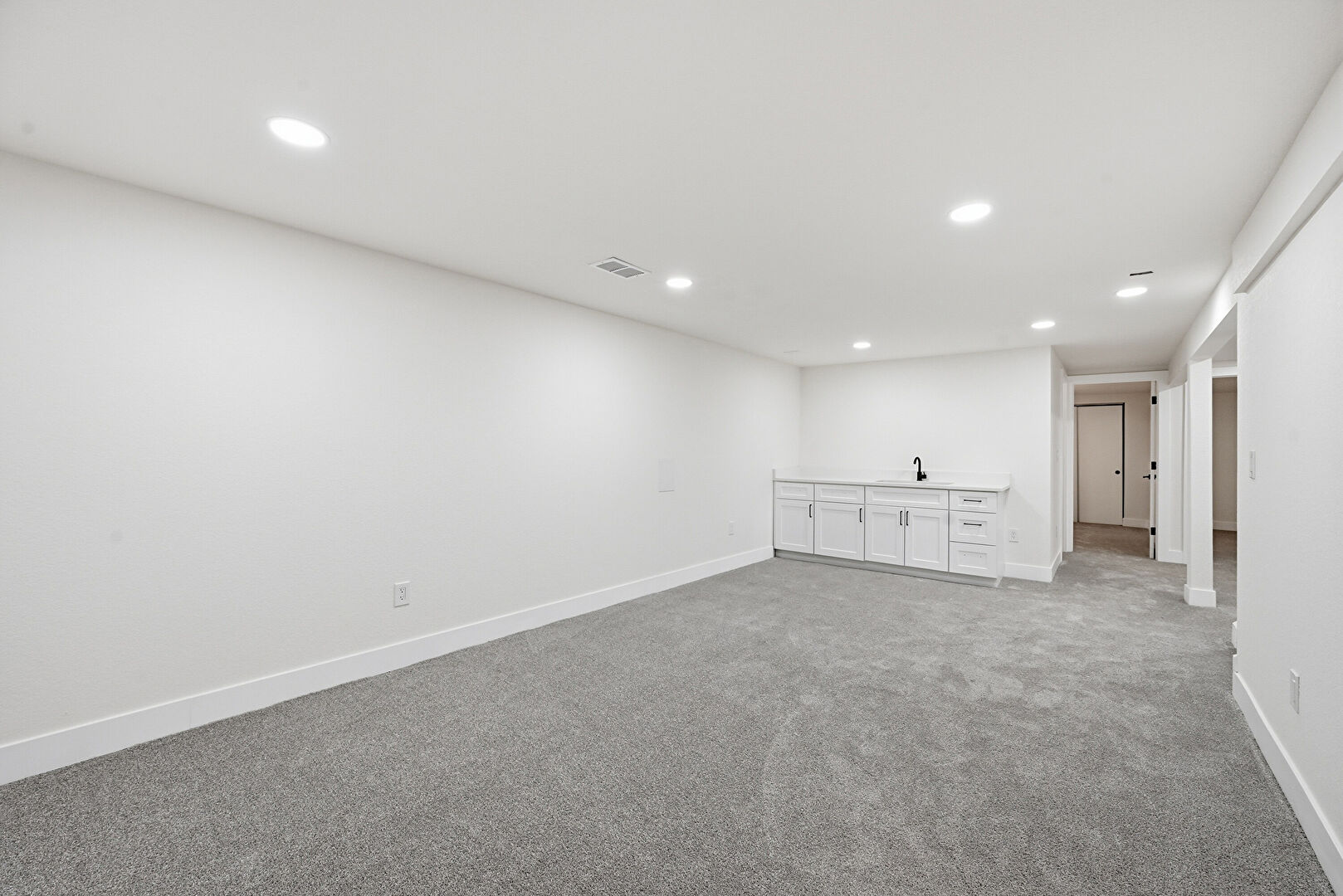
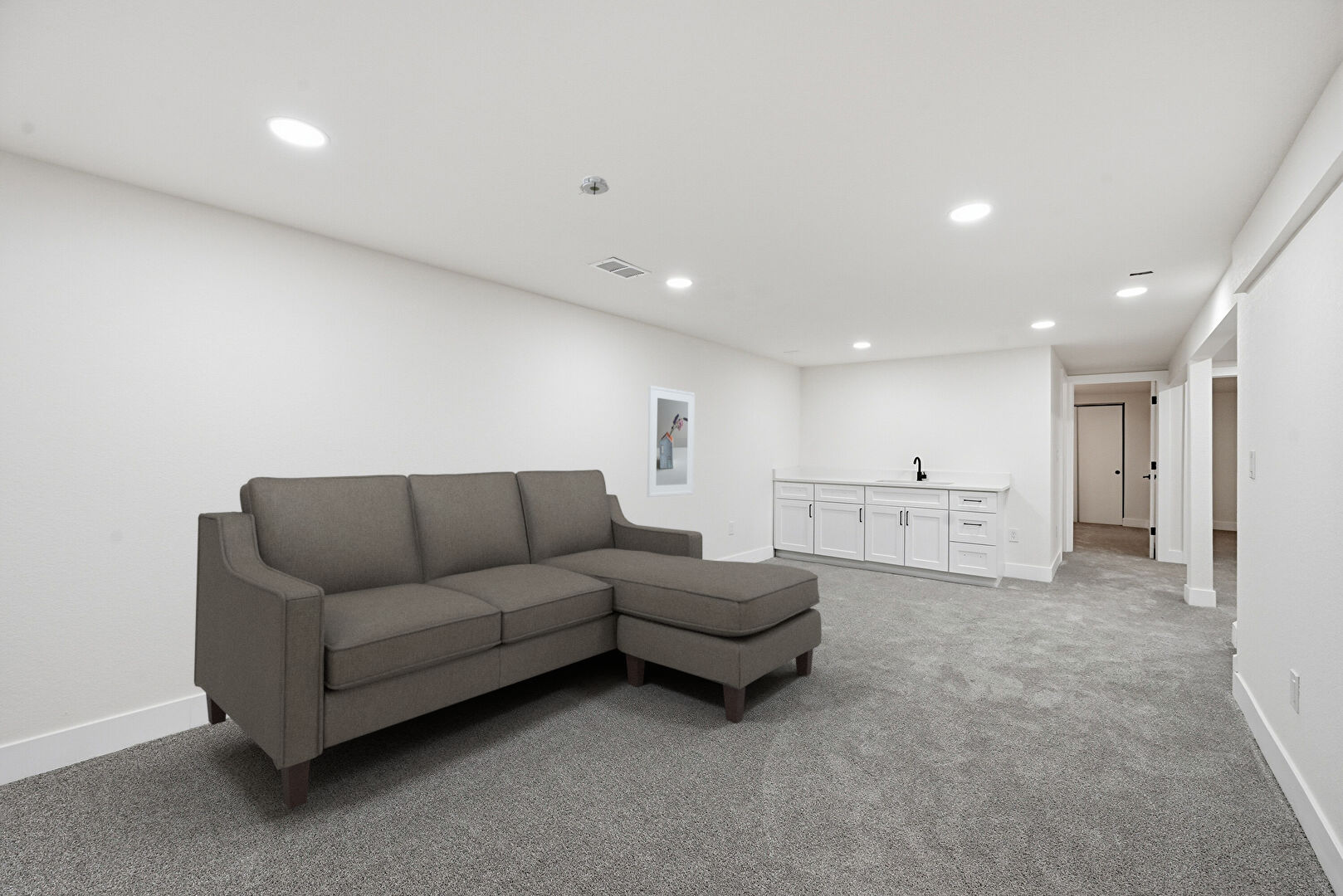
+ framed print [647,385,696,498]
+ smoke detector [579,175,610,196]
+ sofa [193,469,823,810]
